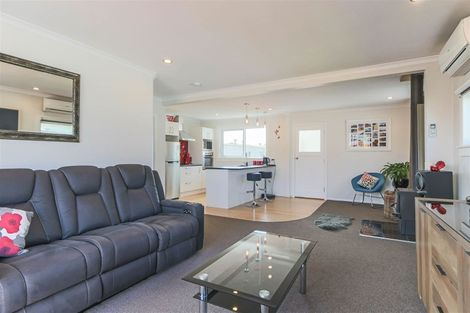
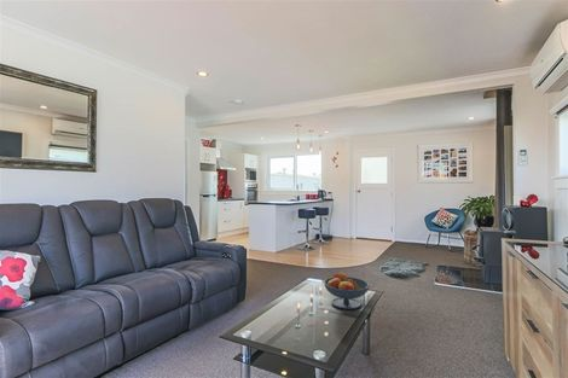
+ fruit bowl [323,271,371,310]
